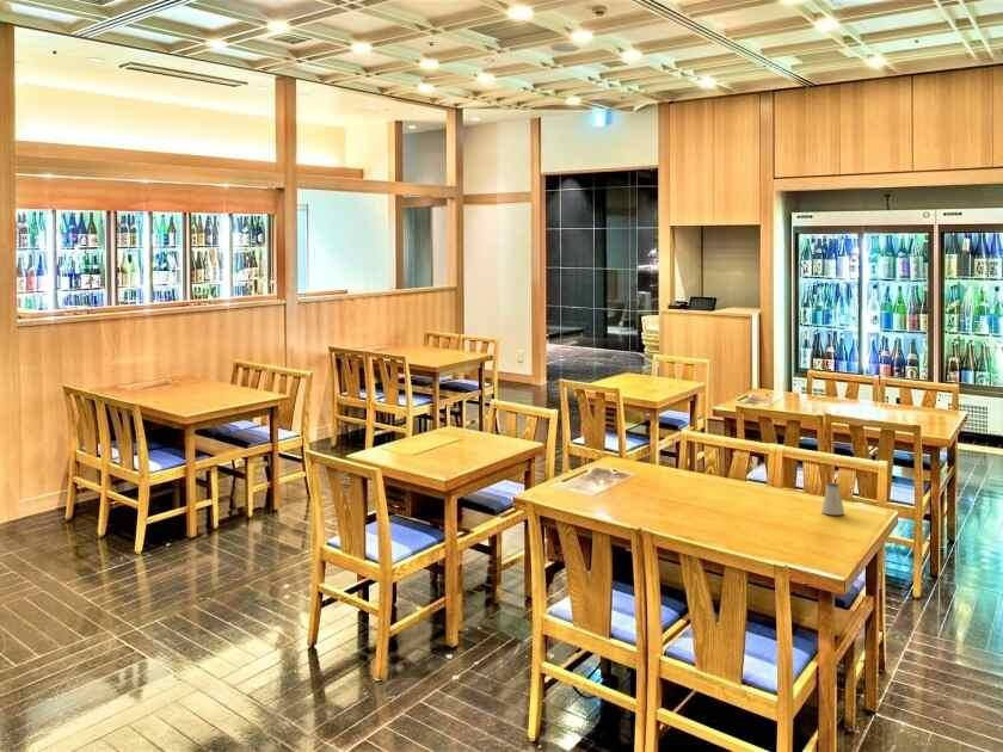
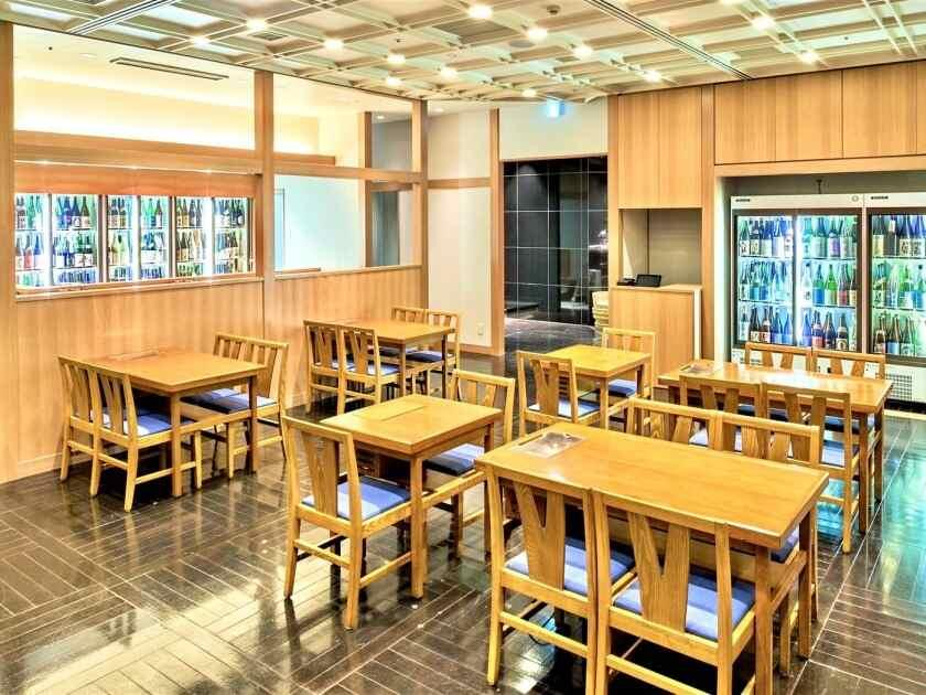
- saltshaker [820,481,845,516]
